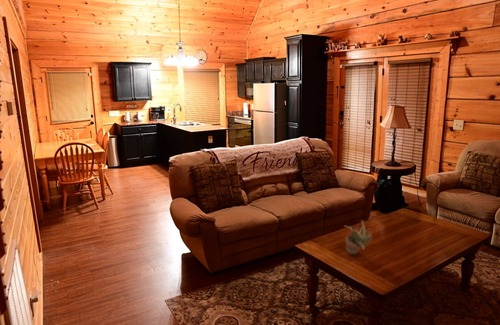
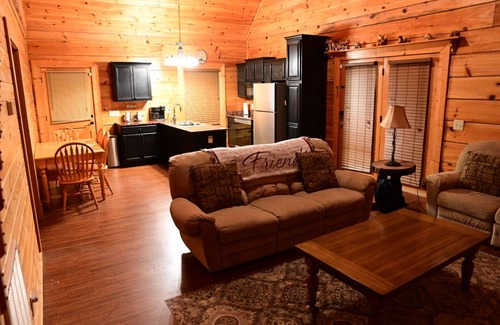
- succulent plant [344,220,373,255]
